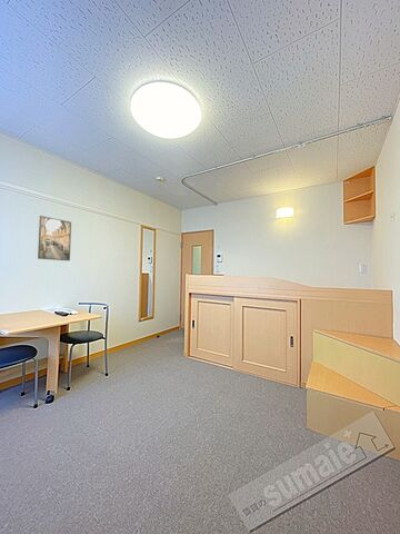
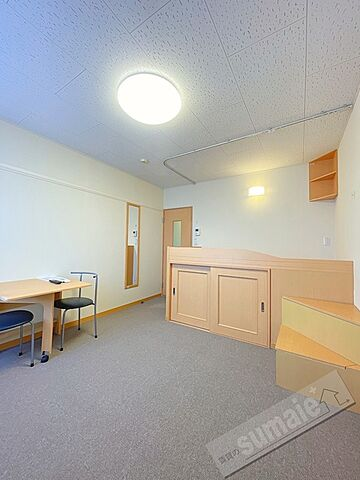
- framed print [37,215,72,261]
